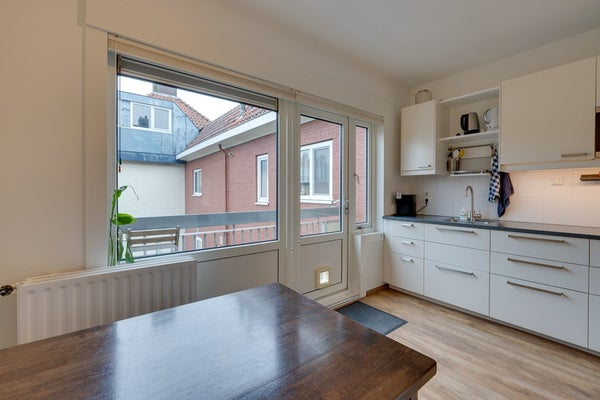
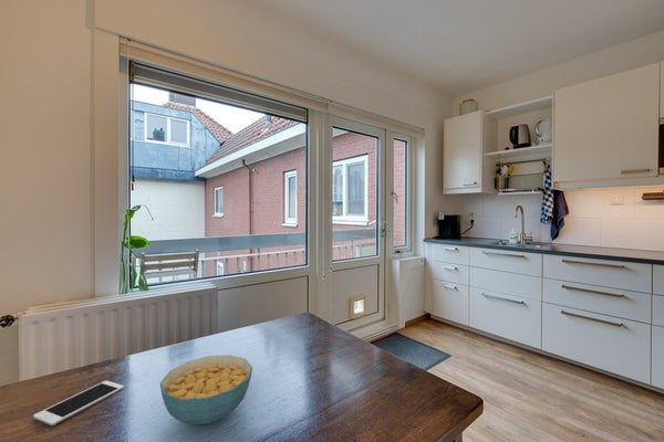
+ cereal bowl [159,354,253,427]
+ cell phone [32,380,125,427]
